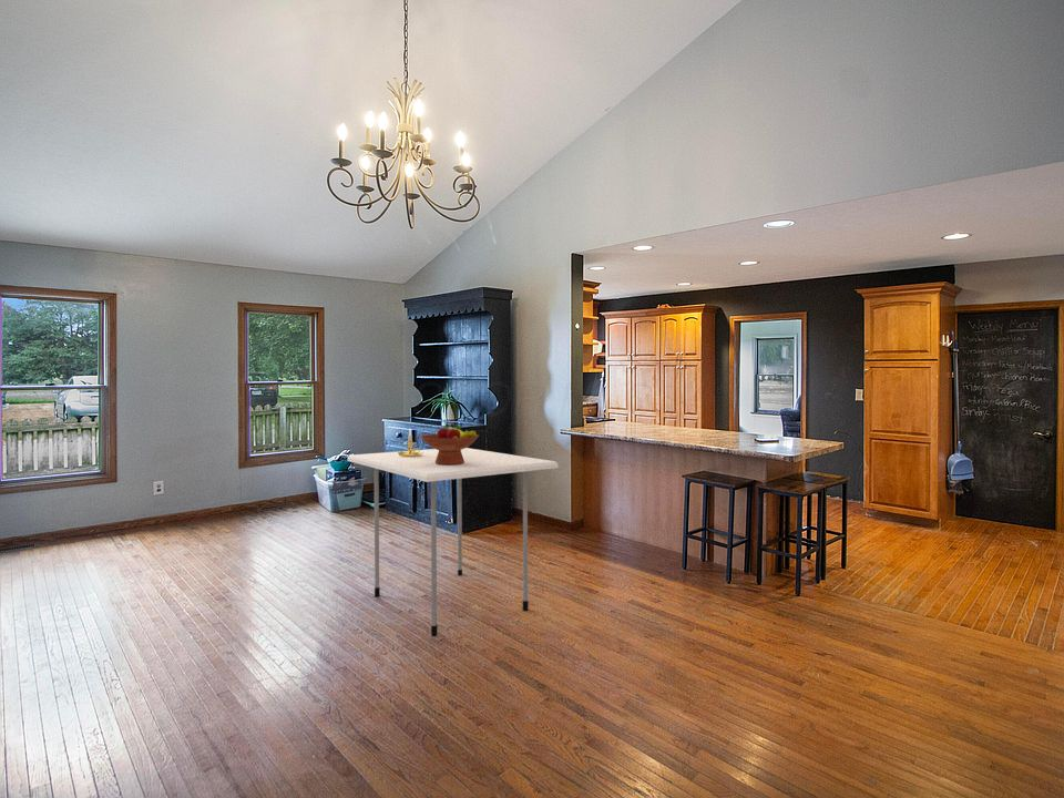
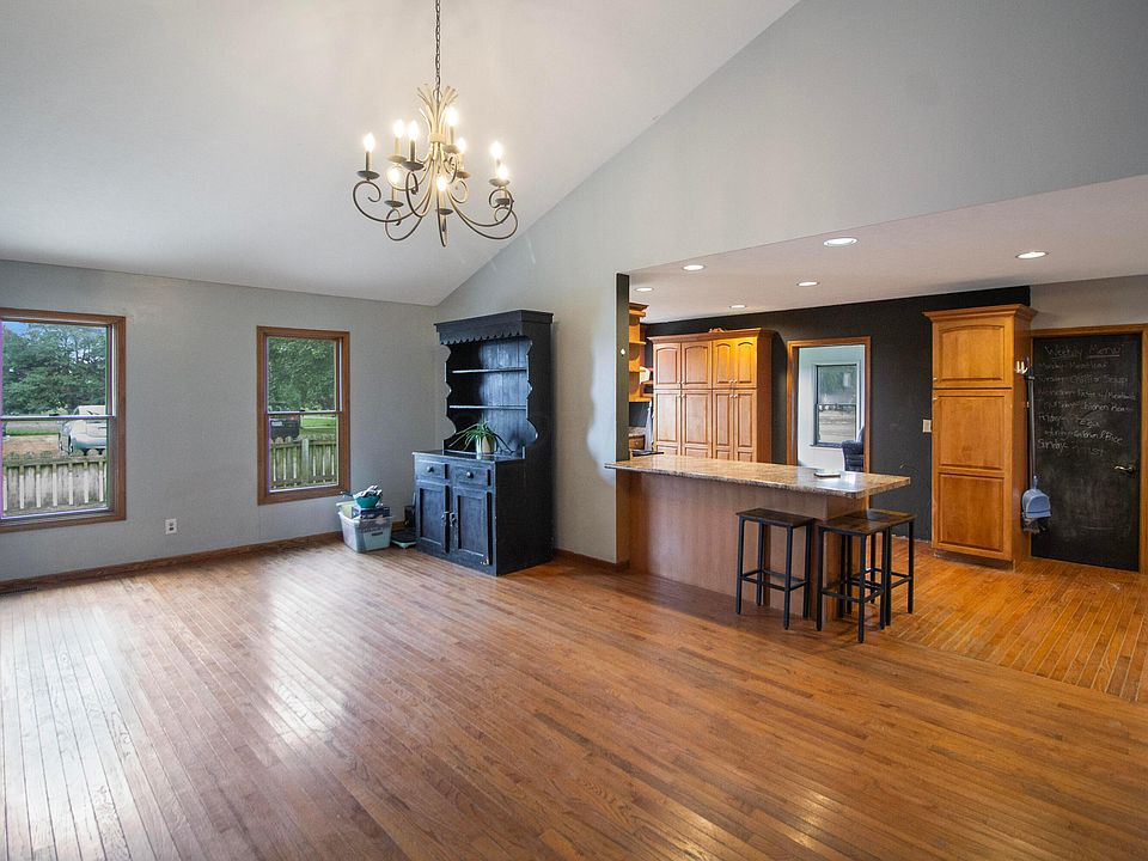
- dining table [347,447,560,637]
- fruit bowl [419,422,480,466]
- candle holder [397,429,422,457]
